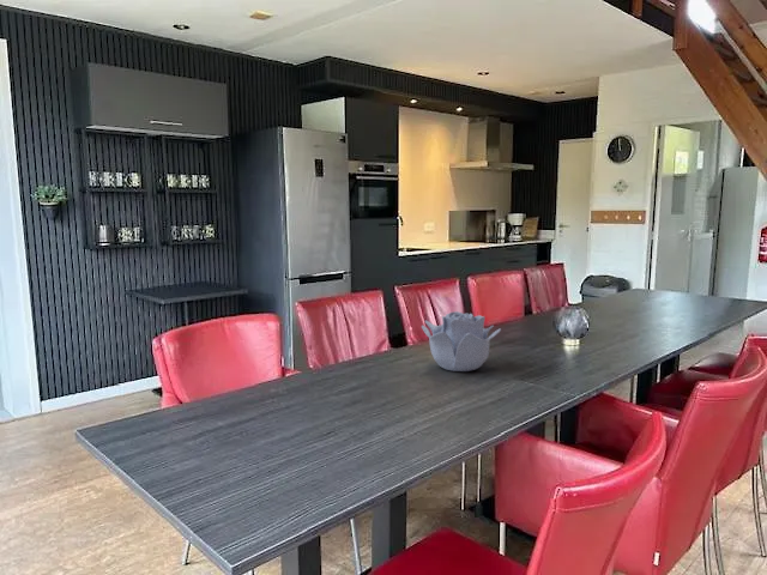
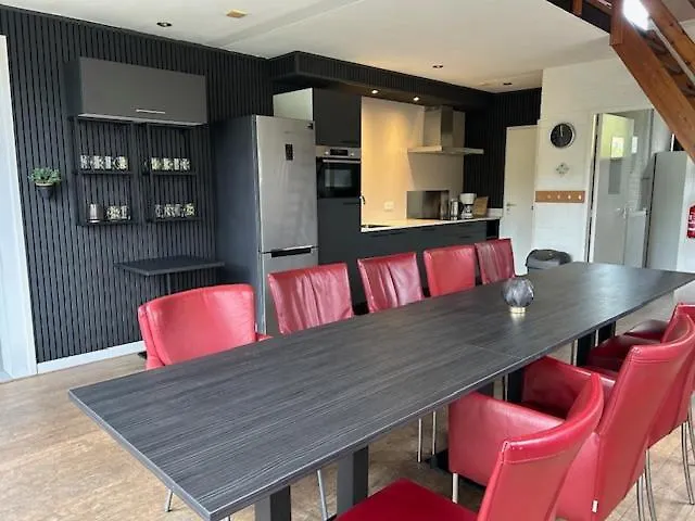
- decorative bowl [421,310,502,373]
